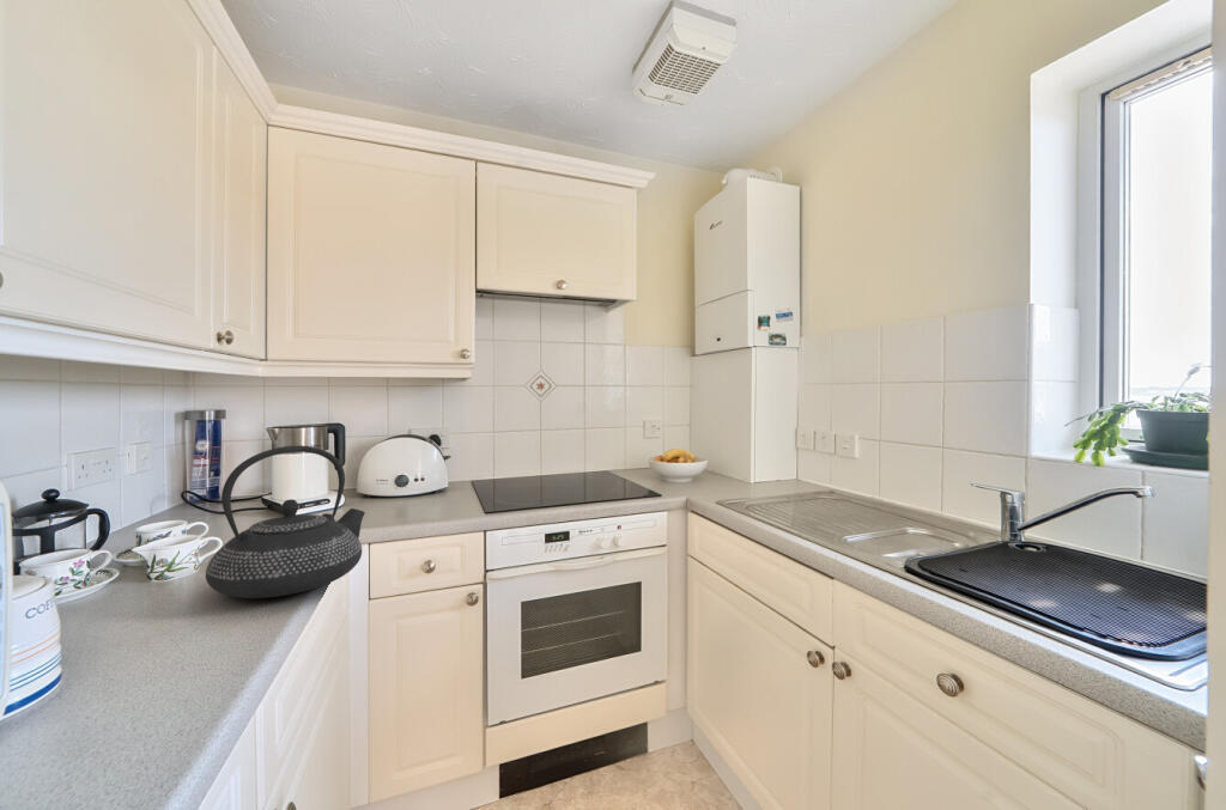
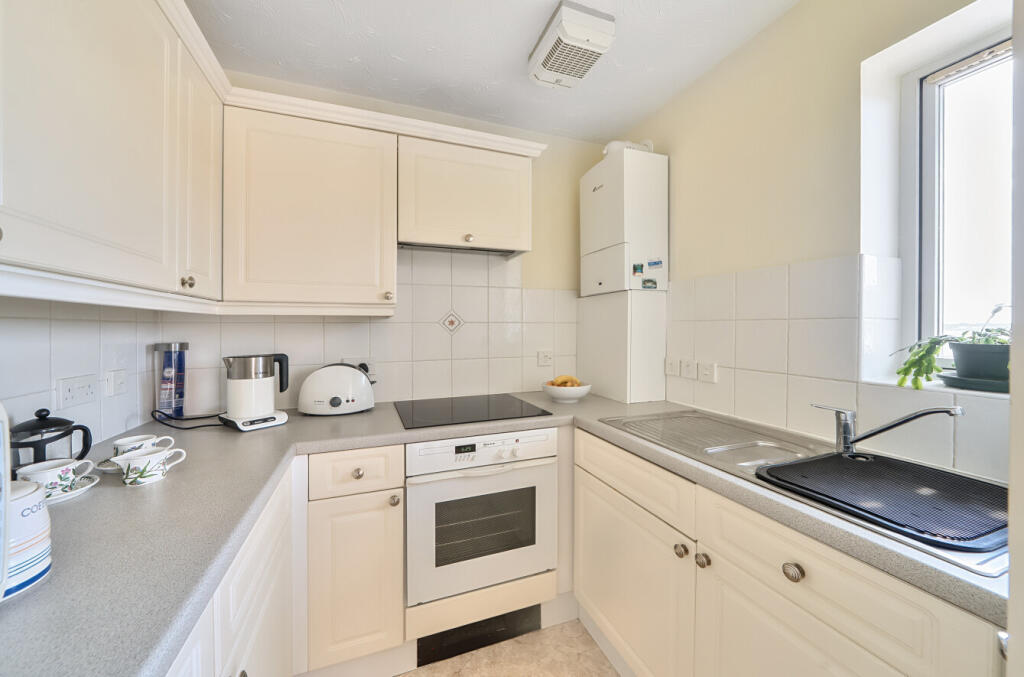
- teapot [205,445,366,599]
